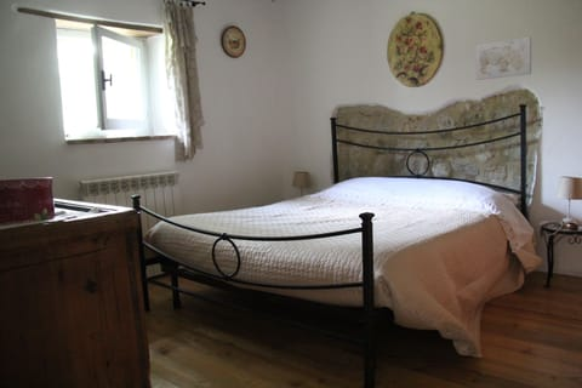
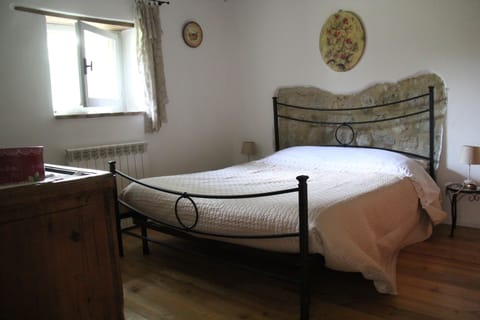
- wall art [475,36,532,81]
